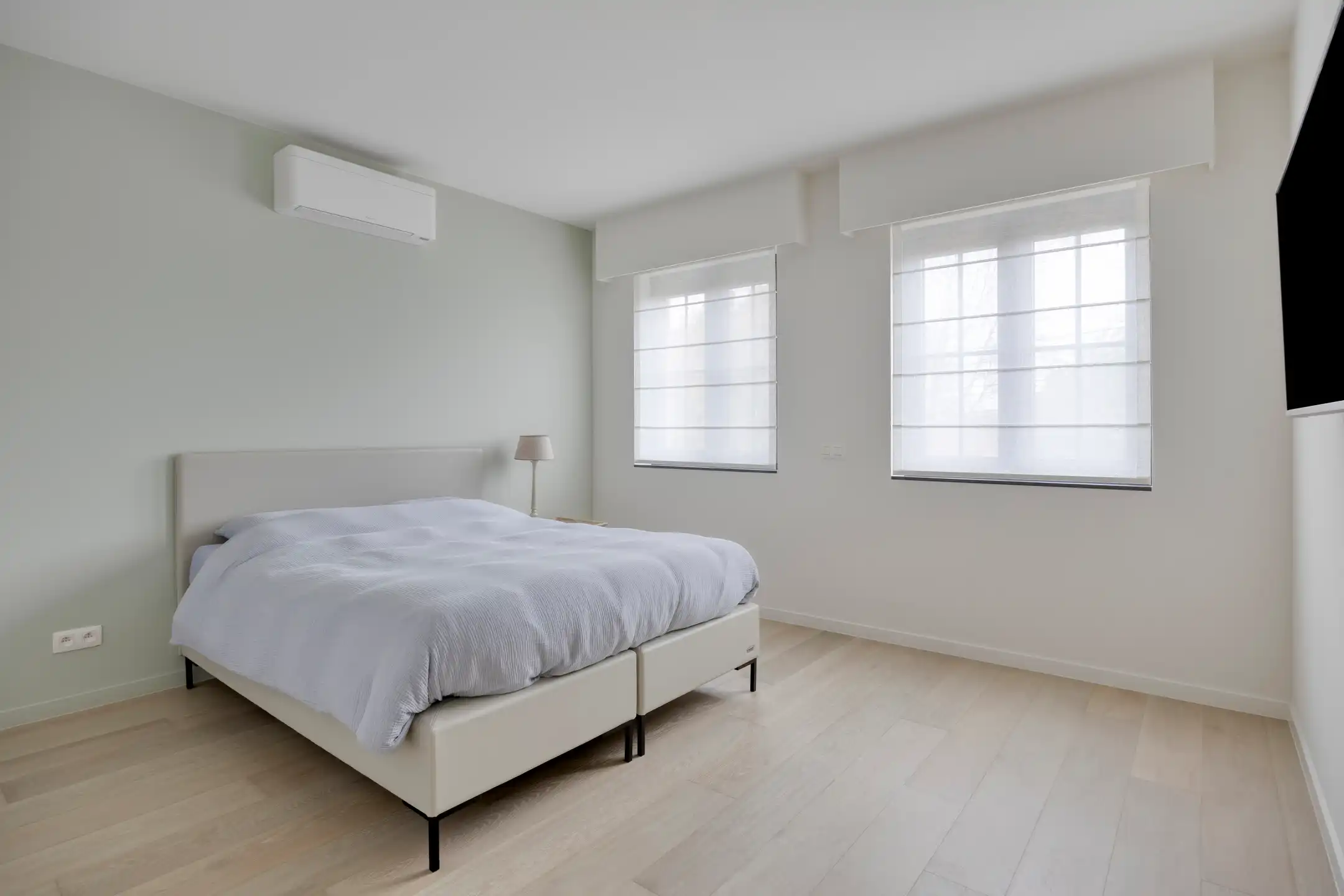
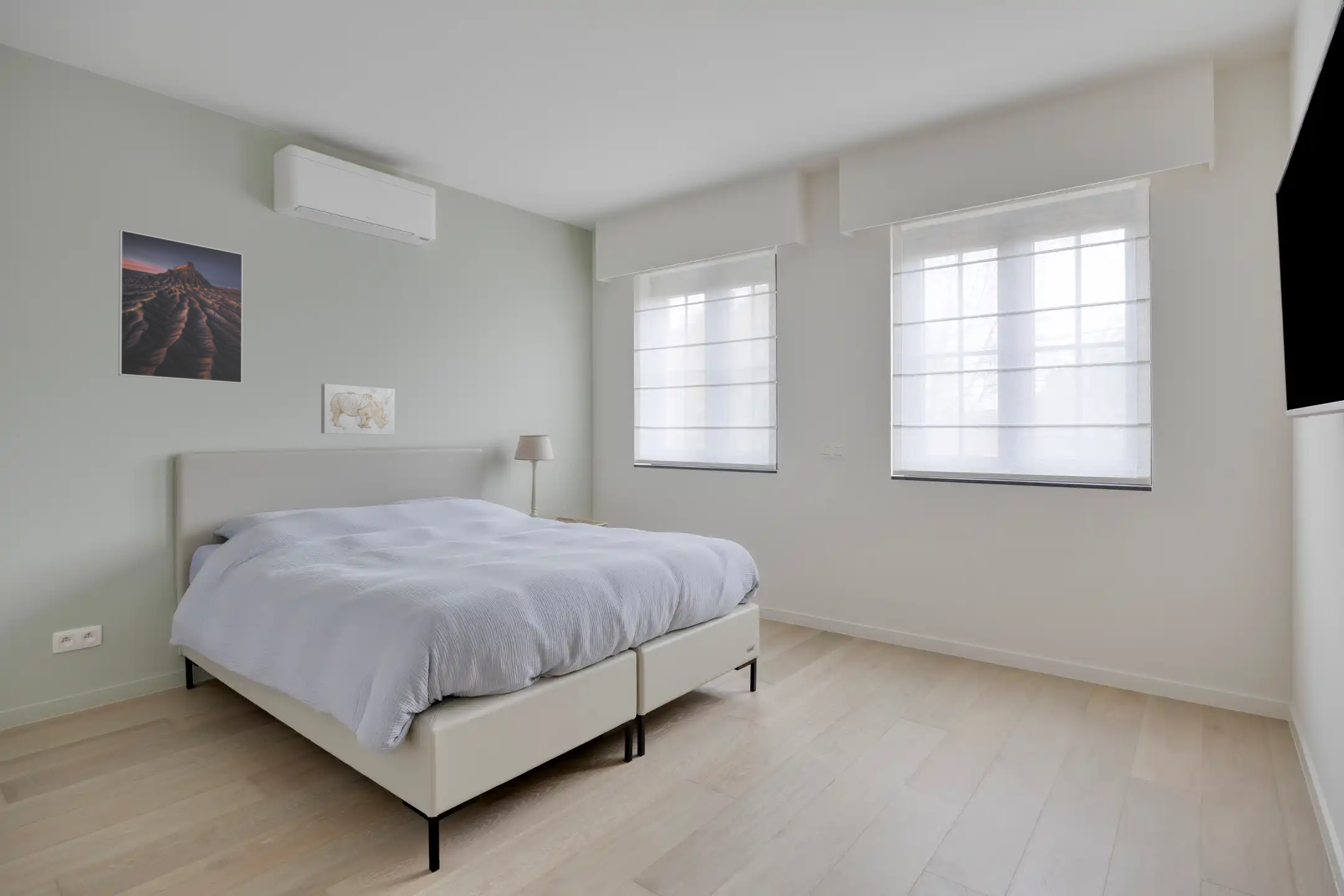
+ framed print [118,229,243,385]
+ wall art [320,383,396,436]
